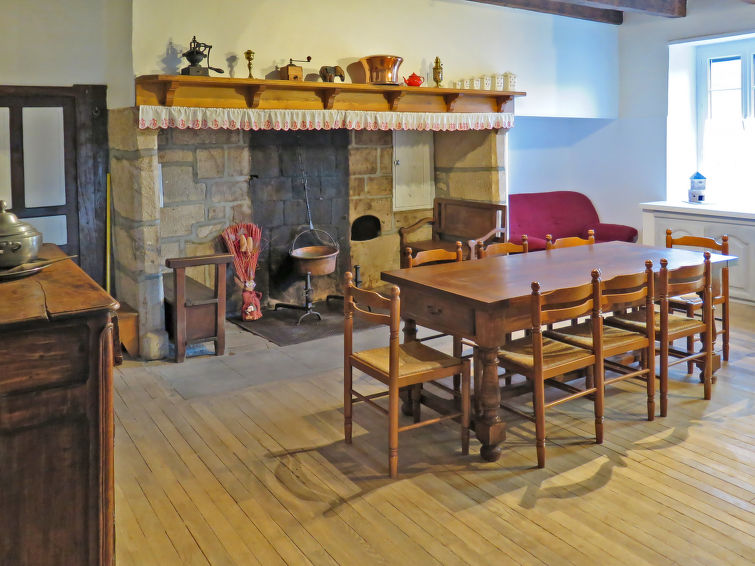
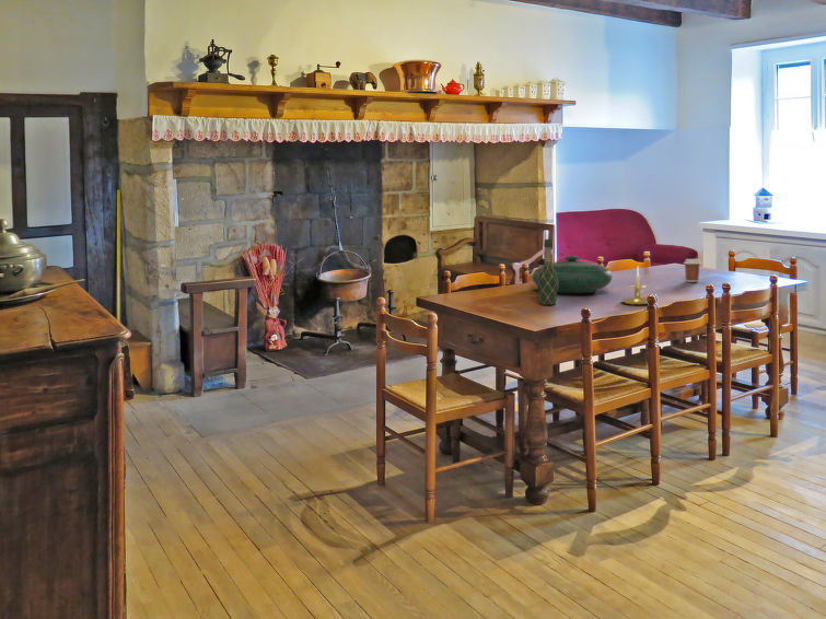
+ wine bottle [536,238,558,306]
+ candle holder [620,265,649,305]
+ coffee cup [683,258,702,283]
+ decorative bowl [531,255,614,294]
